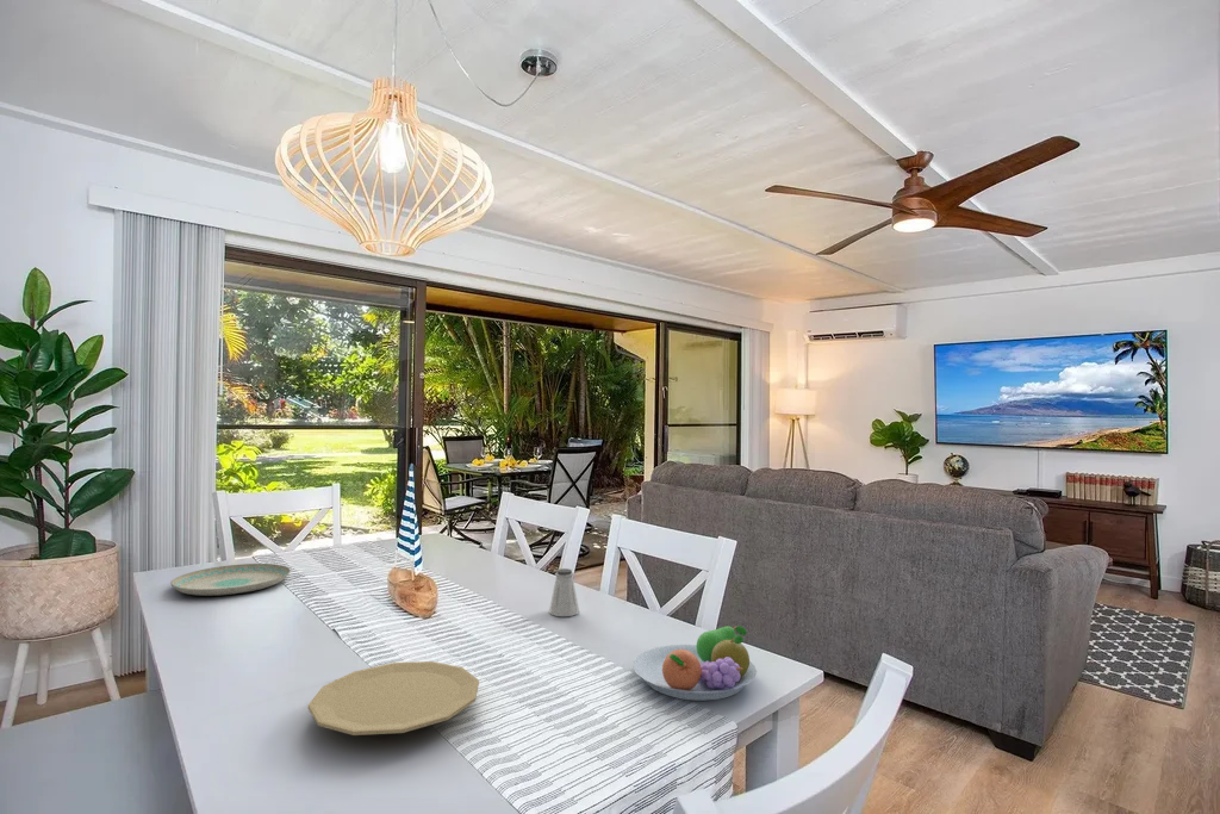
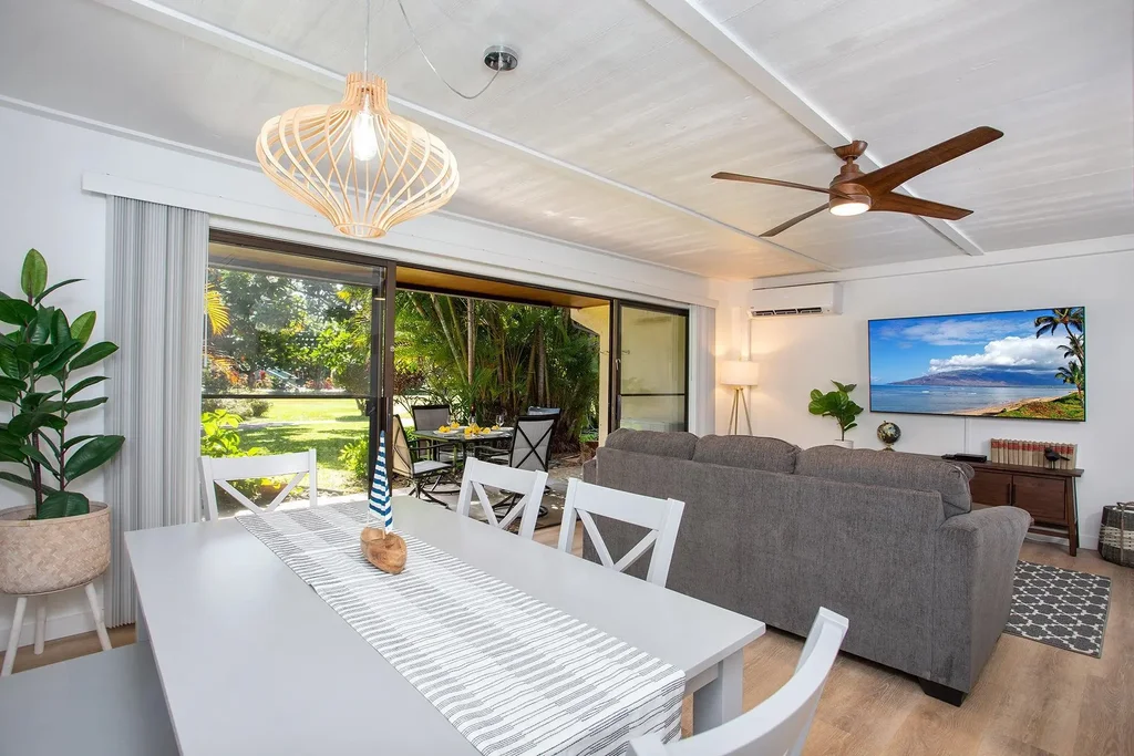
- fruit bowl [631,625,758,702]
- plate [307,660,480,737]
- plate [169,563,292,597]
- saltshaker [548,567,580,617]
